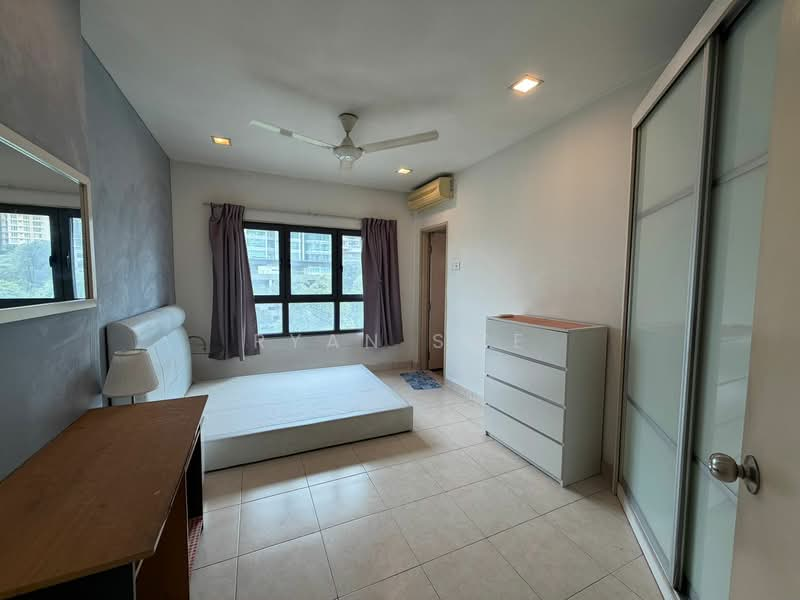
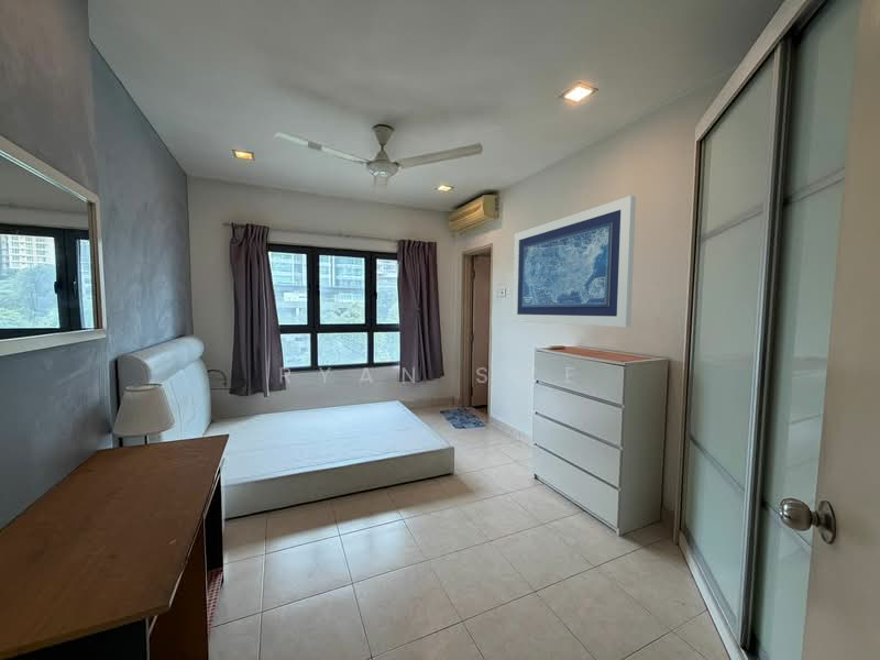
+ wall art [512,195,637,328]
